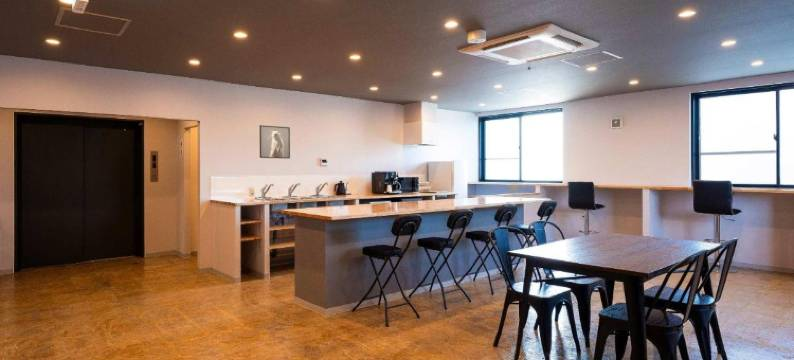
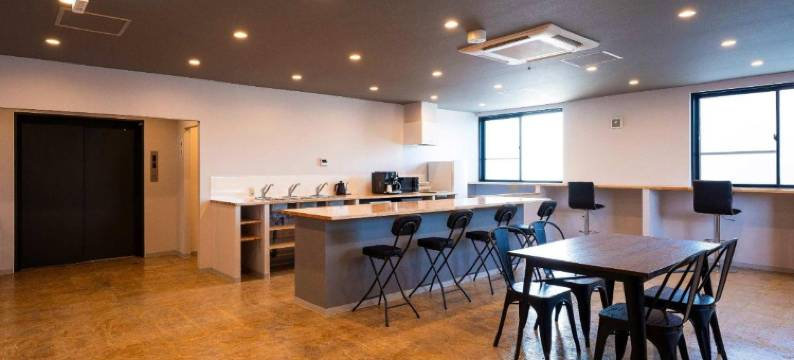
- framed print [259,124,291,160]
